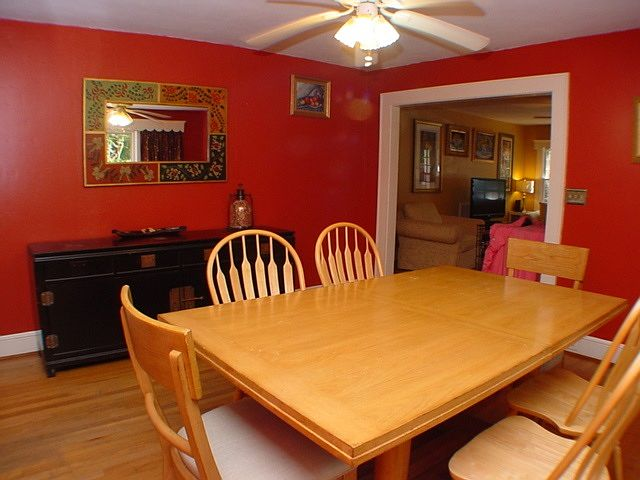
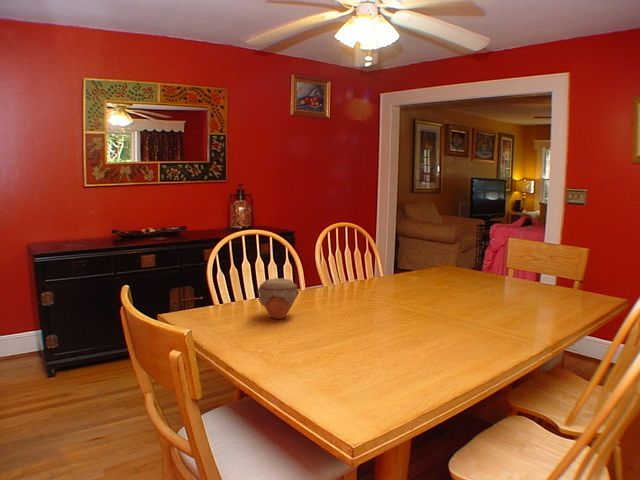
+ jar [256,277,300,320]
